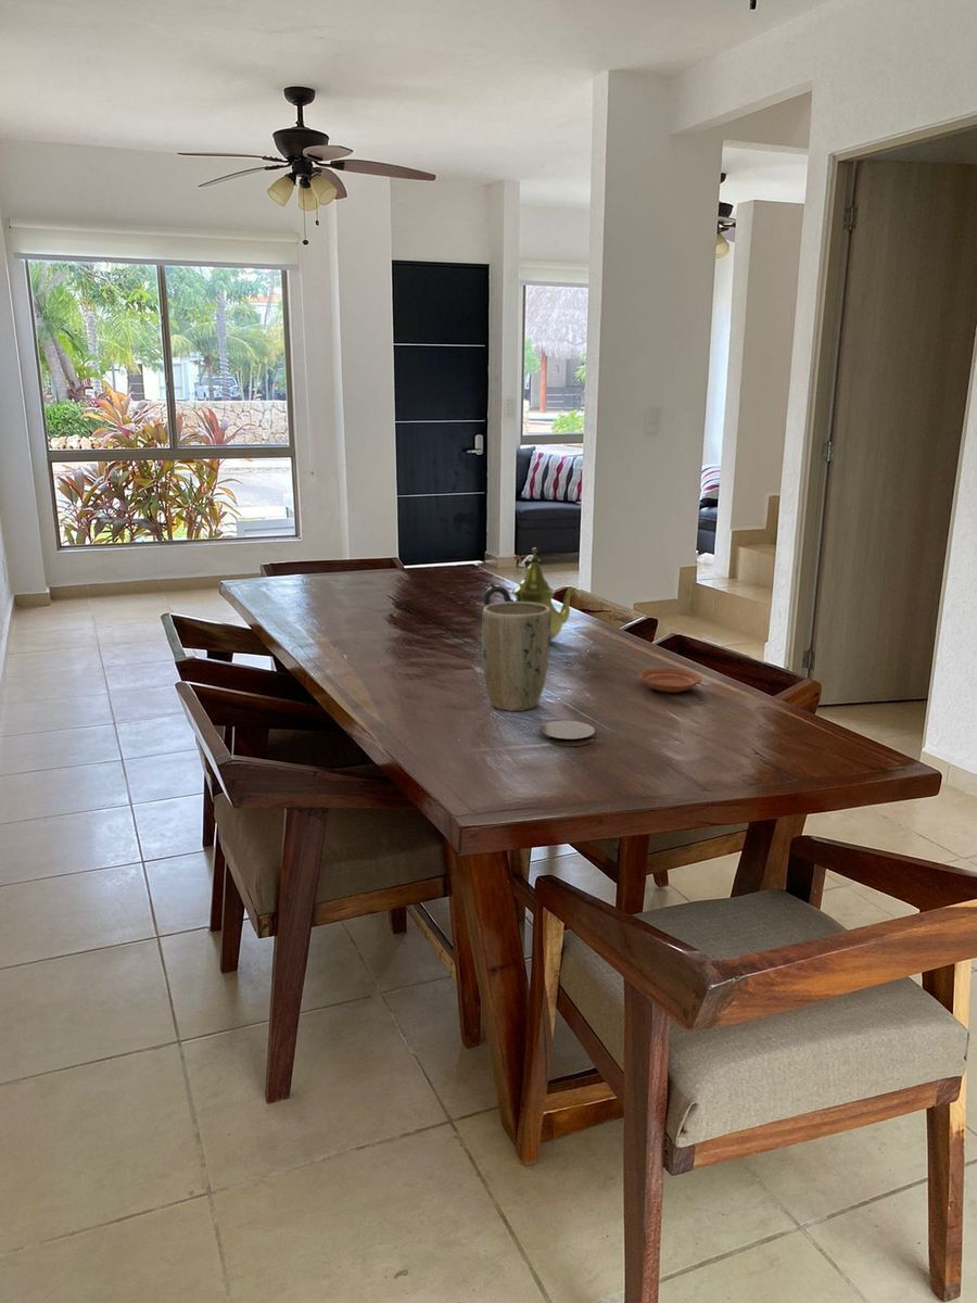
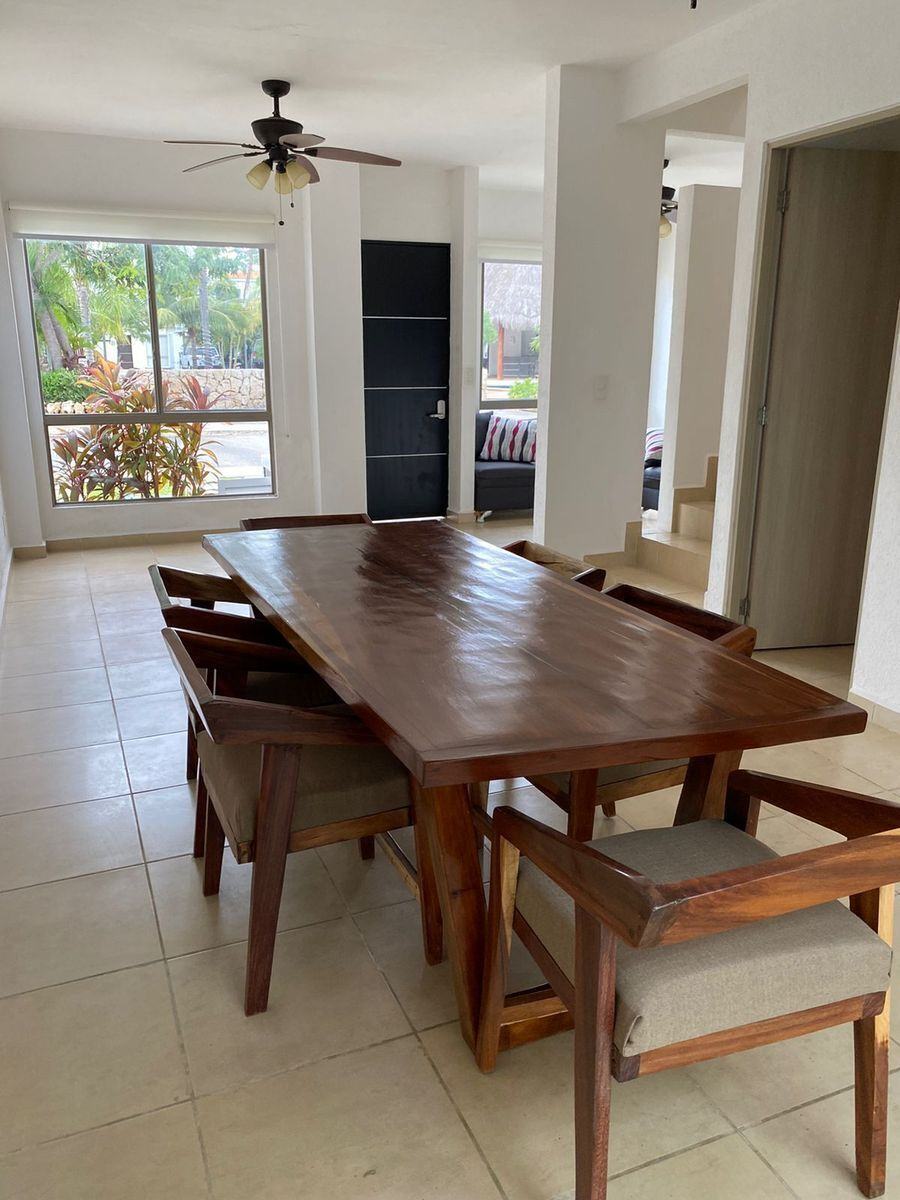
- teapot [483,547,579,642]
- plant pot [481,602,551,712]
- plate [637,668,702,694]
- coaster [540,720,596,747]
